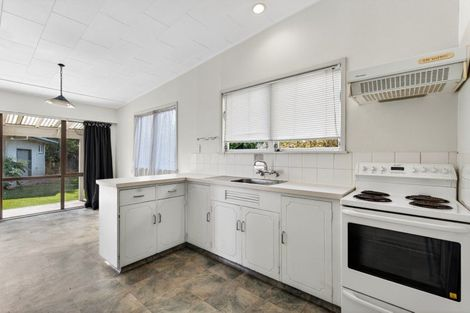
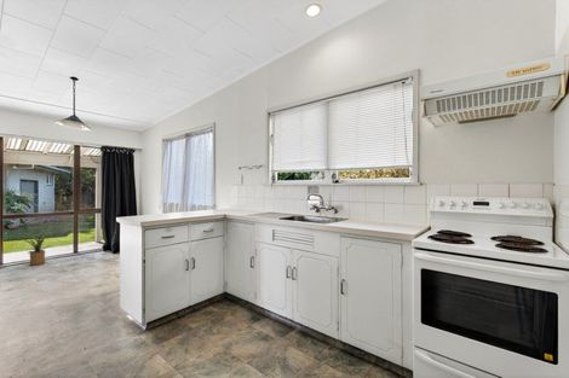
+ house plant [22,229,51,267]
